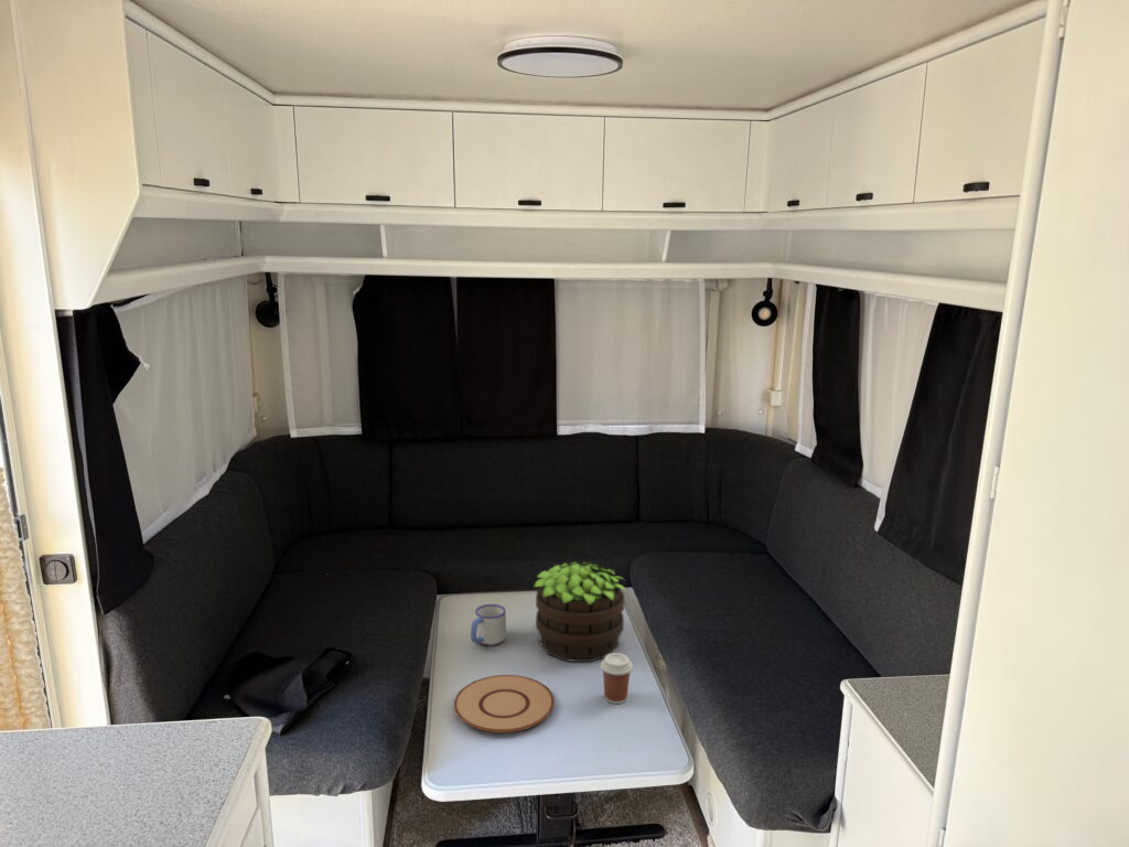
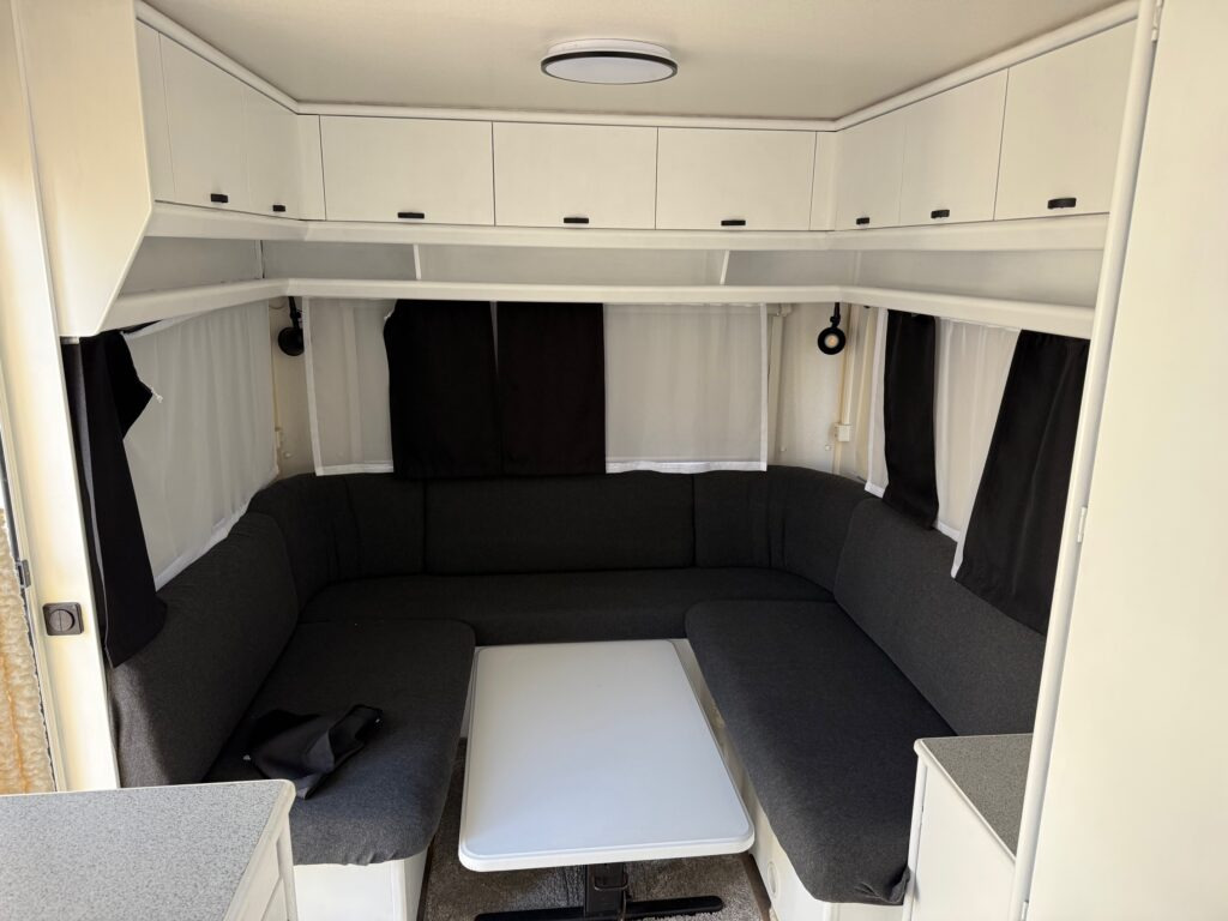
- plate [453,674,556,735]
- mug [470,603,507,647]
- potted plant [533,560,626,663]
- coffee cup [600,652,634,705]
